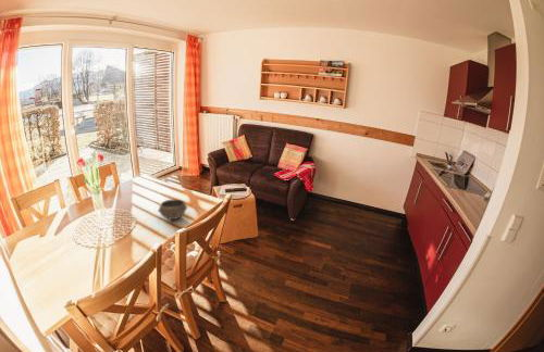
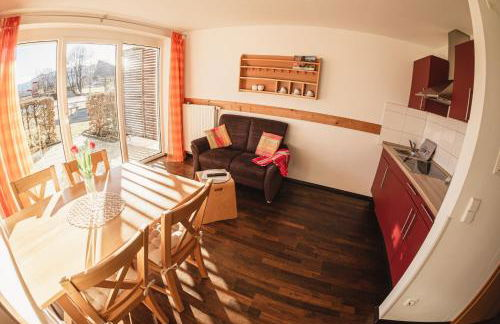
- bowl [157,199,188,221]
